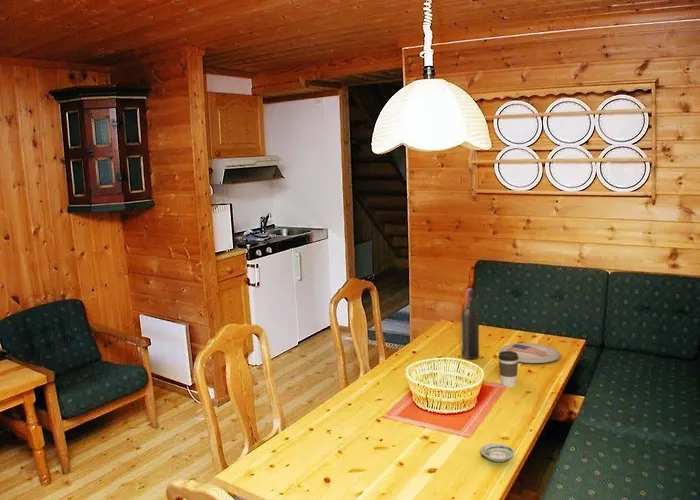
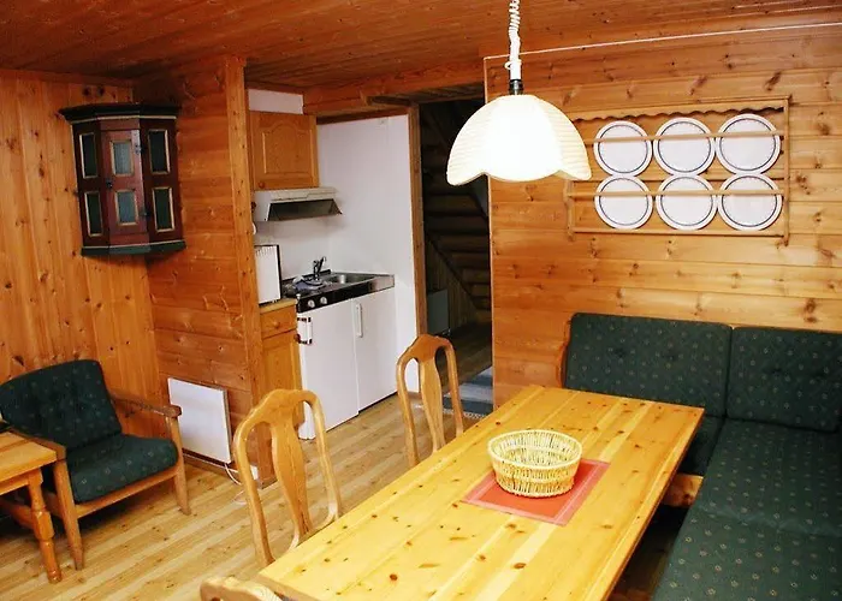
- saucer [480,442,516,463]
- wine bottle [460,288,480,360]
- plate [498,342,562,364]
- coffee cup [497,351,519,388]
